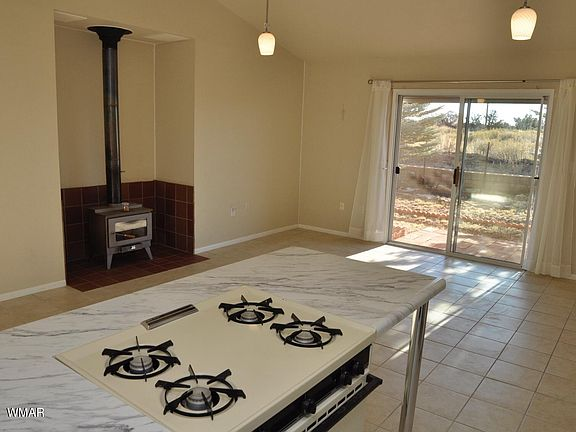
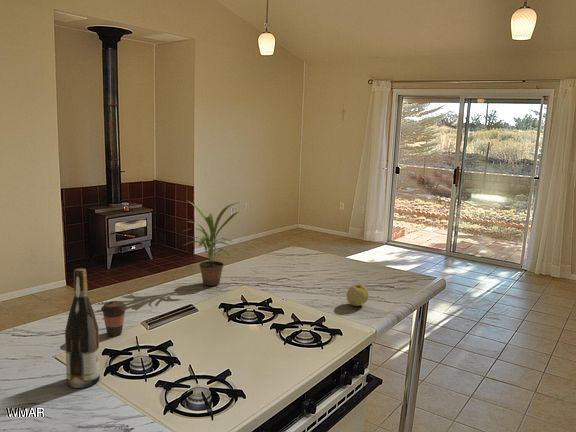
+ coffee cup [100,300,128,337]
+ potted plant [182,200,240,287]
+ apple [346,283,370,307]
+ wine bottle [64,267,101,389]
